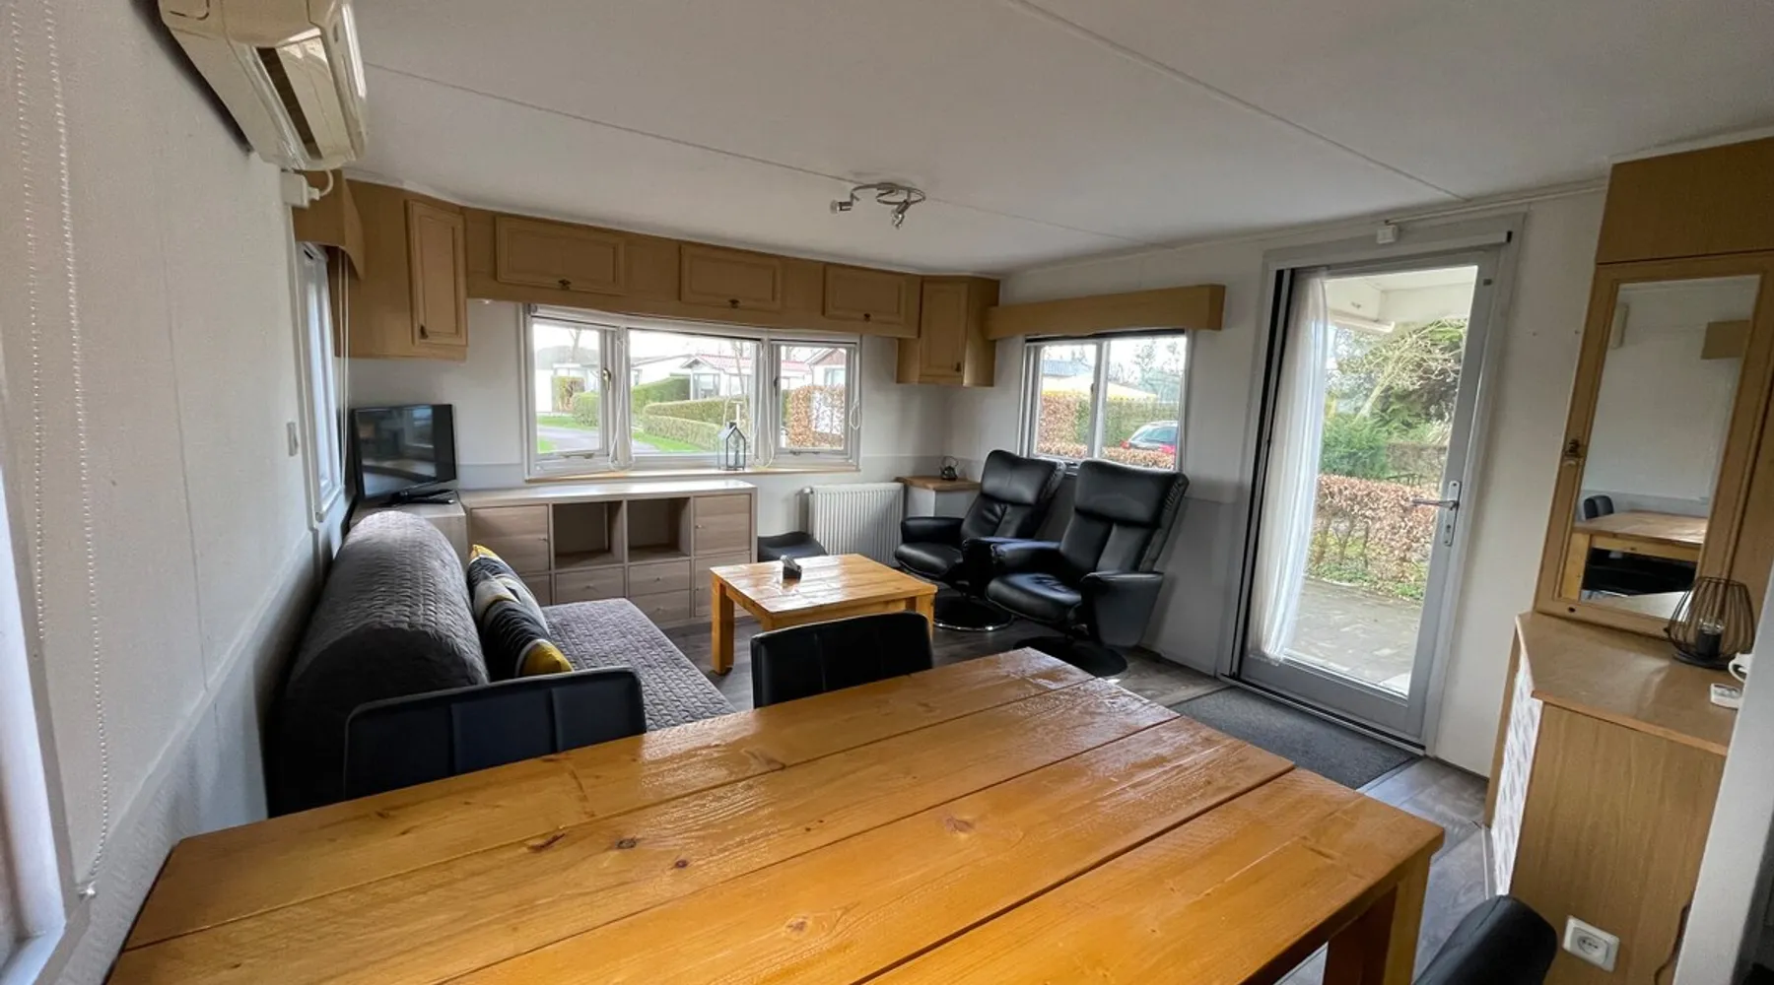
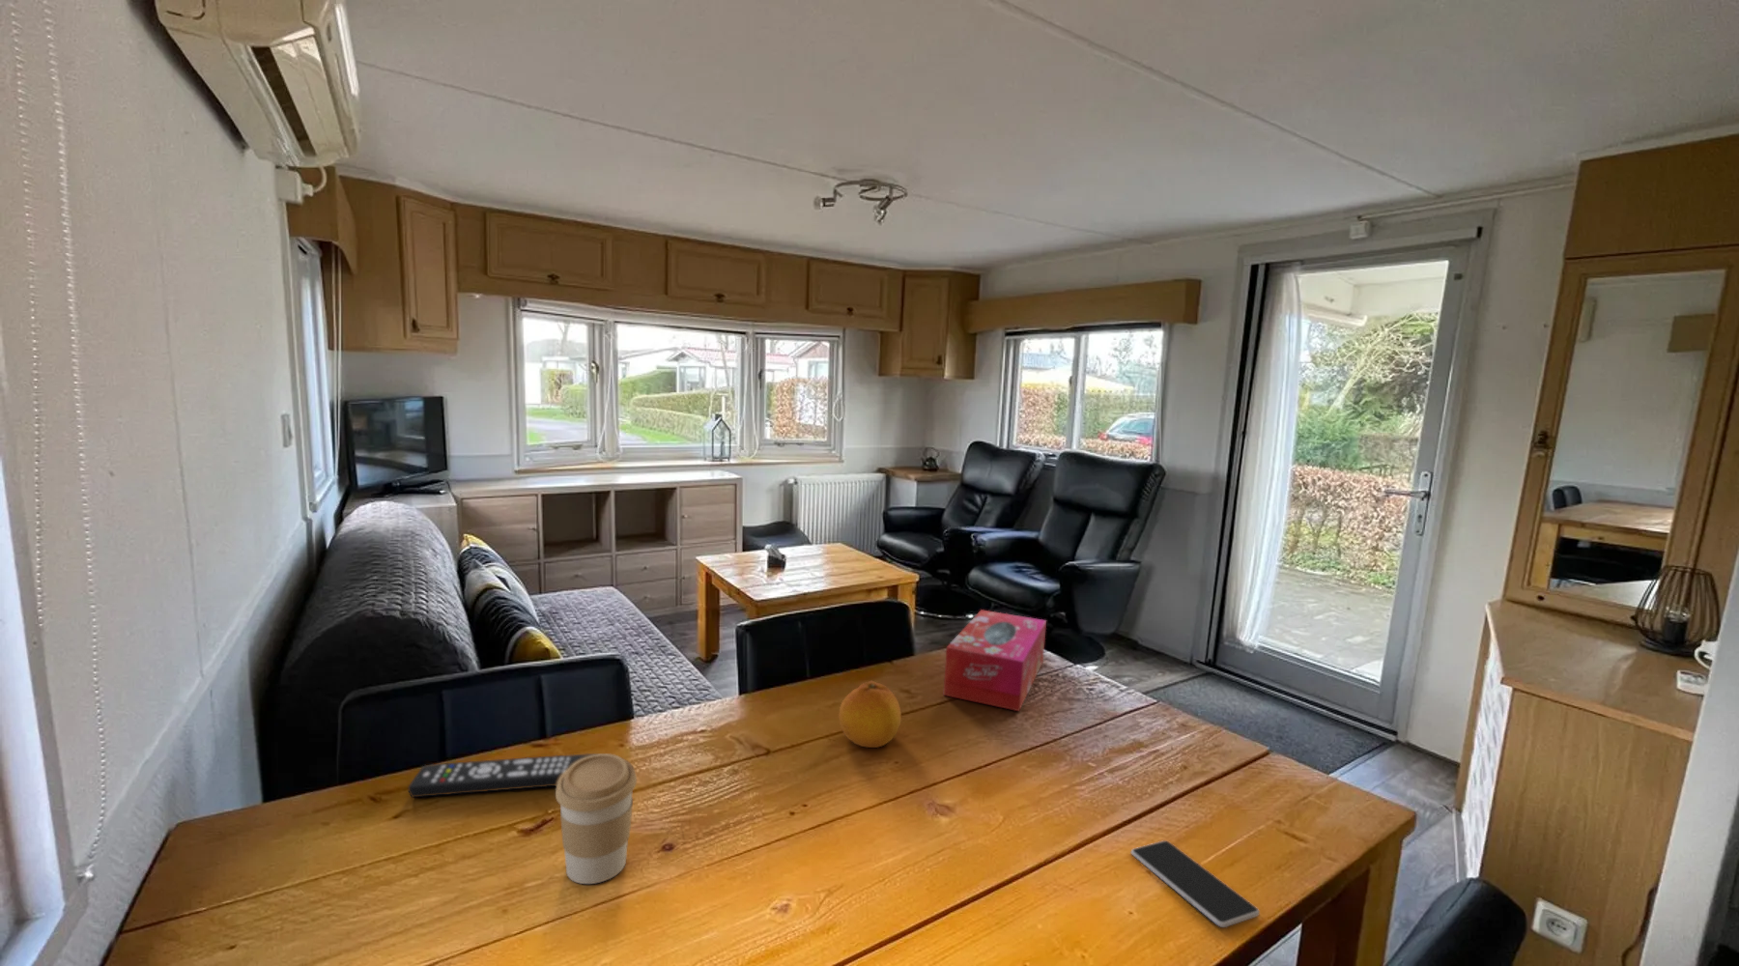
+ tissue box [942,609,1047,711]
+ smartphone [1130,840,1261,928]
+ fruit [837,680,903,748]
+ coffee cup [554,753,638,885]
+ remote control [408,753,598,798]
